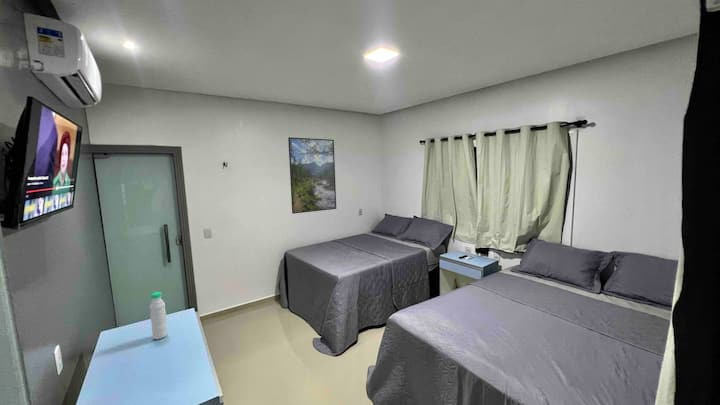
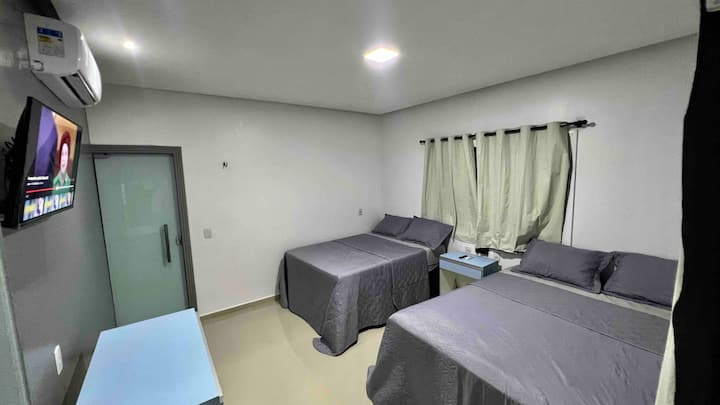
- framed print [287,136,337,215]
- water bottle [149,291,169,340]
